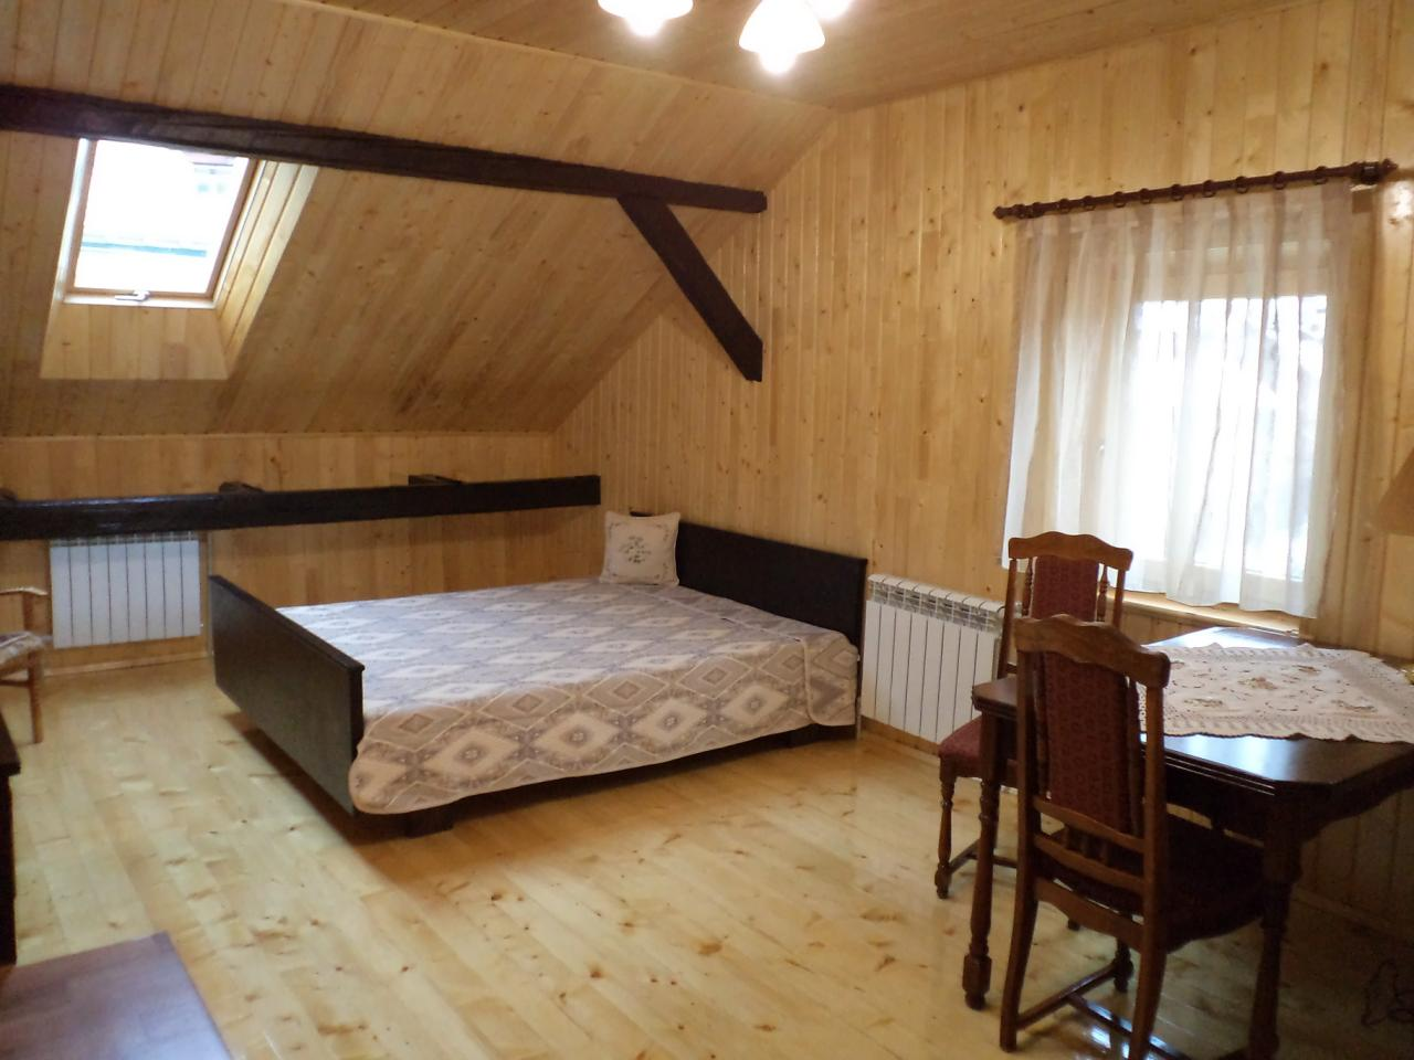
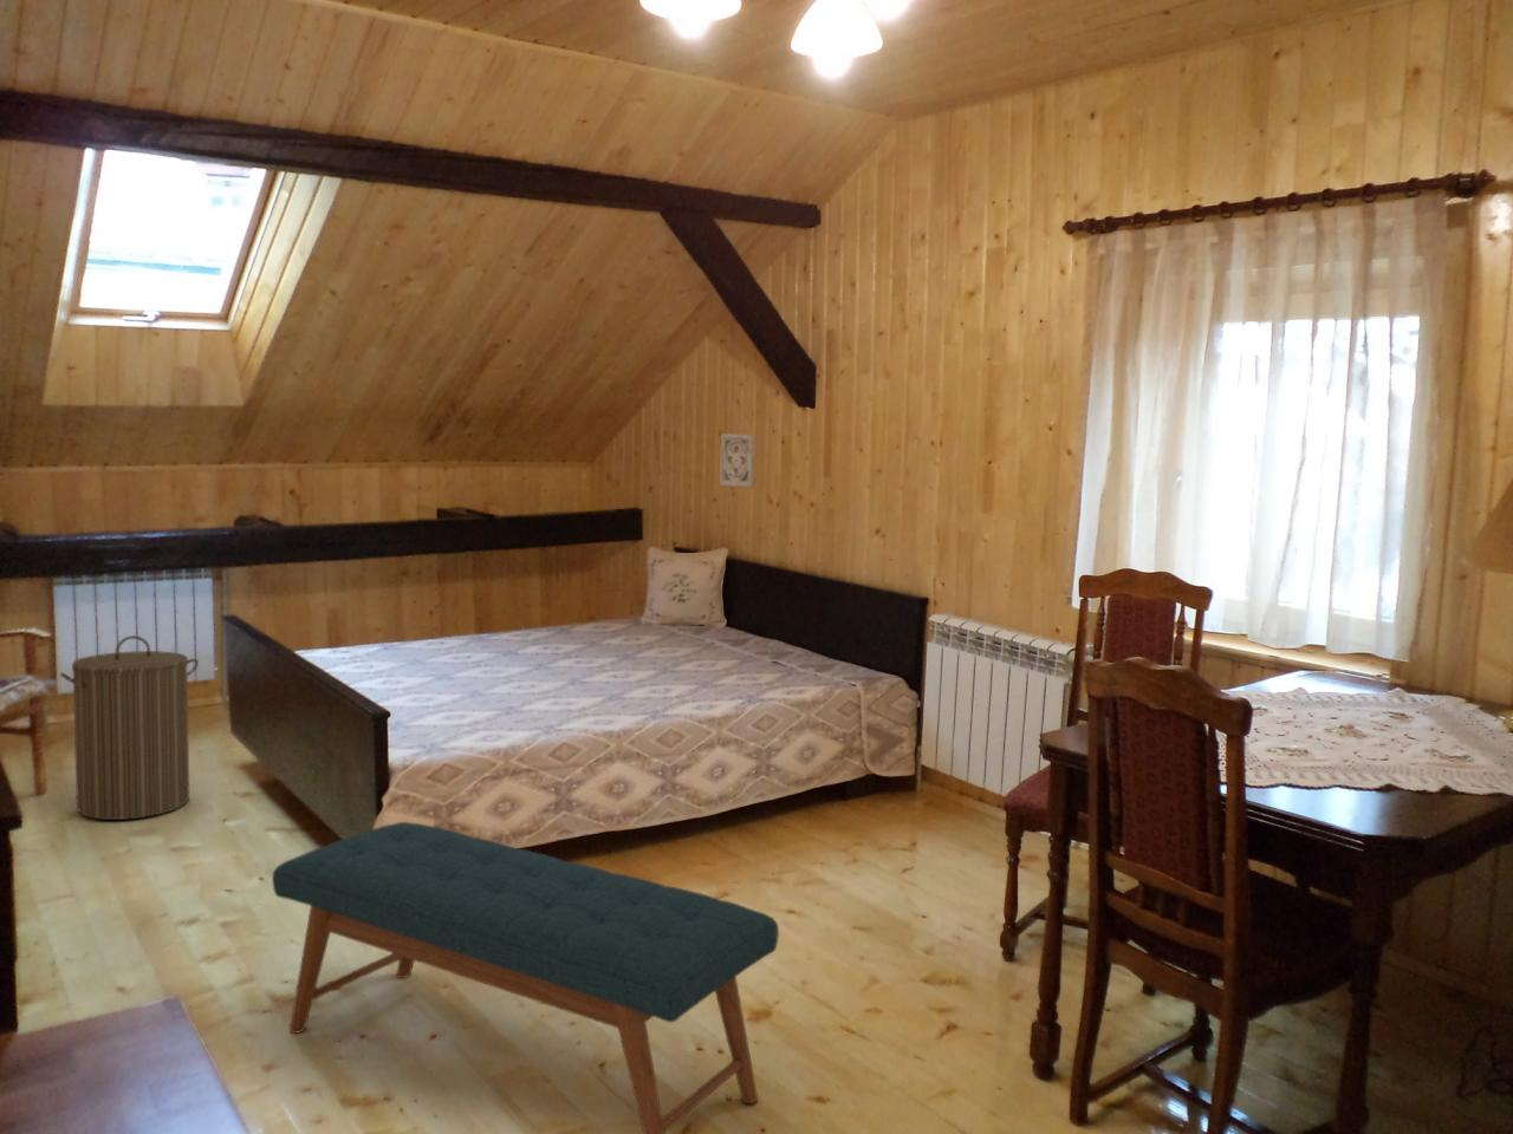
+ bench [270,821,780,1134]
+ wall ornament [718,432,756,490]
+ laundry hamper [60,635,200,821]
